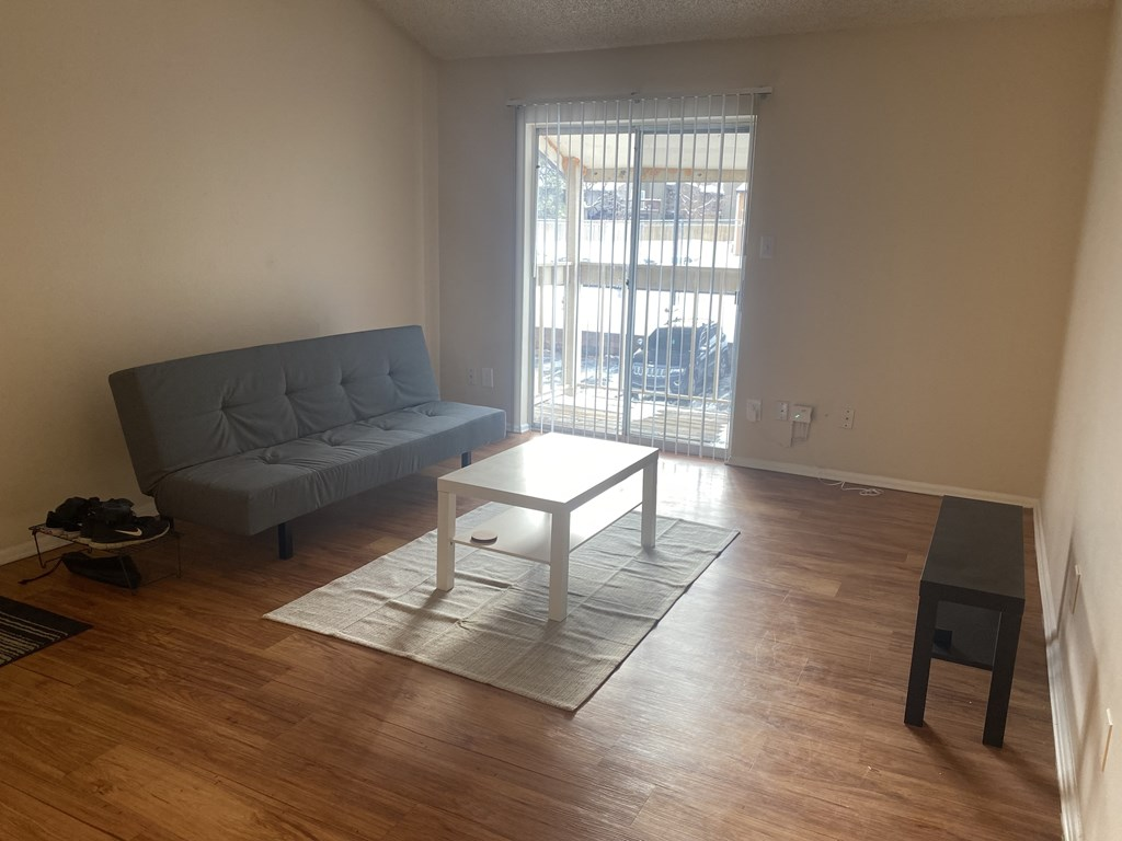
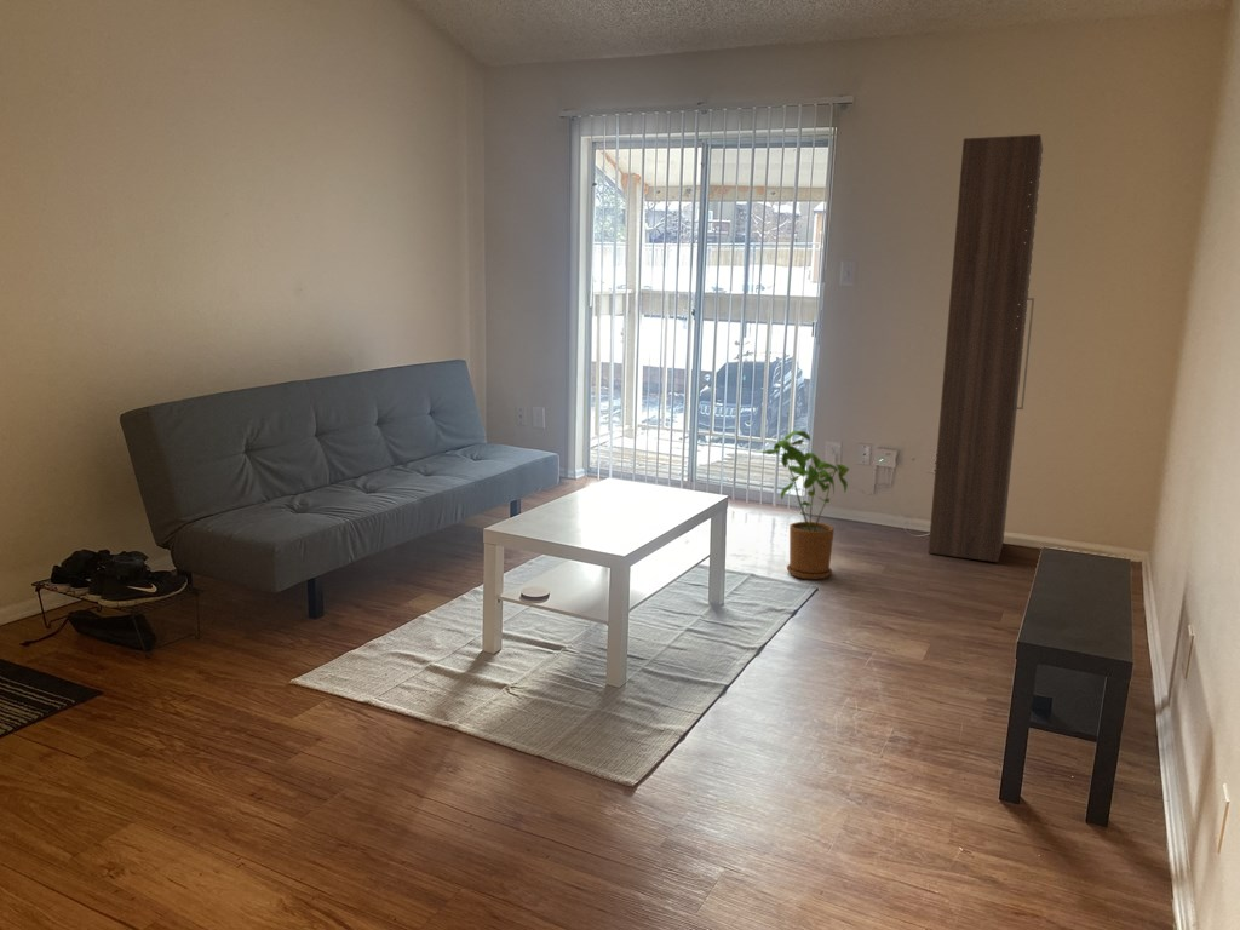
+ house plant [760,429,850,580]
+ cabinet [928,133,1044,563]
